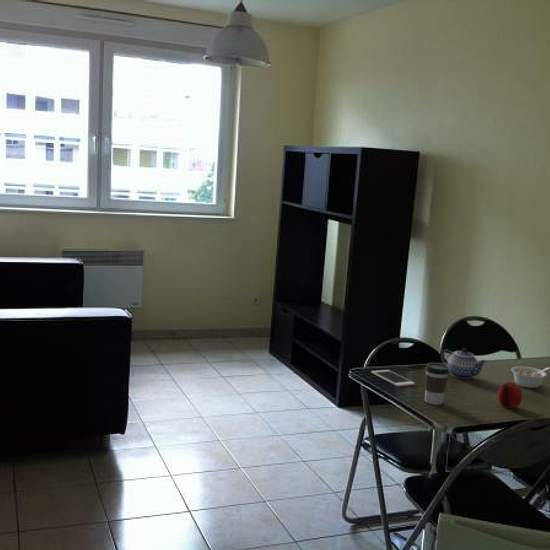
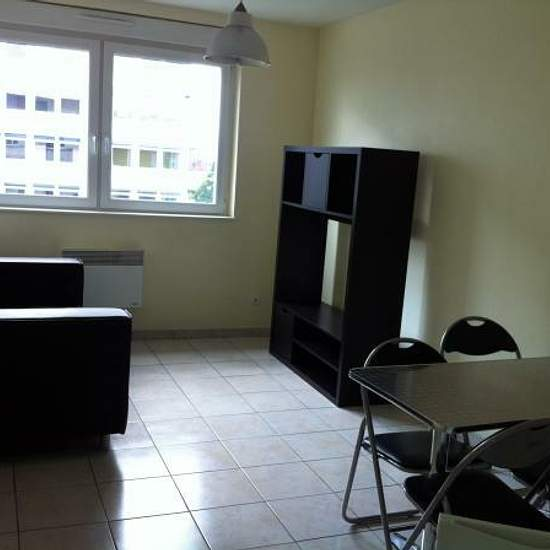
- legume [510,365,550,389]
- fruit [497,381,523,409]
- teapot [440,347,488,380]
- coffee cup [424,362,450,406]
- cell phone [370,369,416,387]
